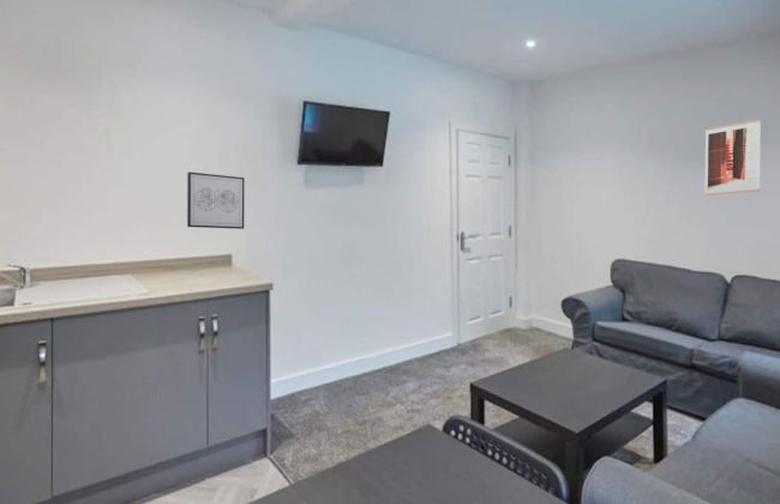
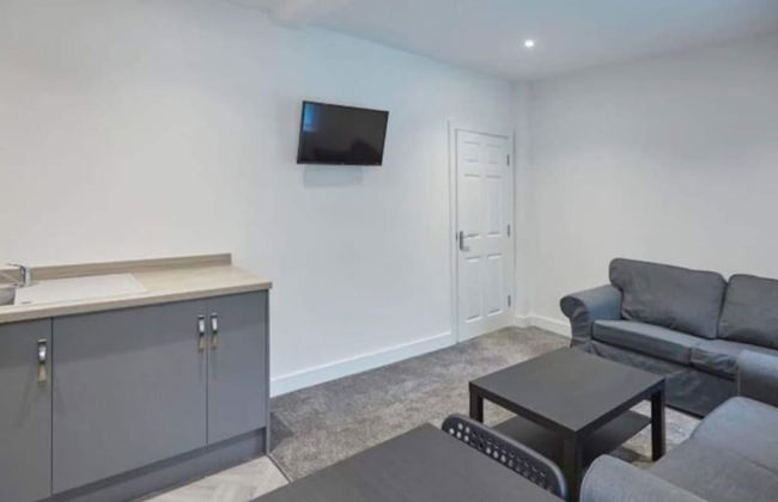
- wall art [704,118,762,197]
- wall art [186,170,246,230]
